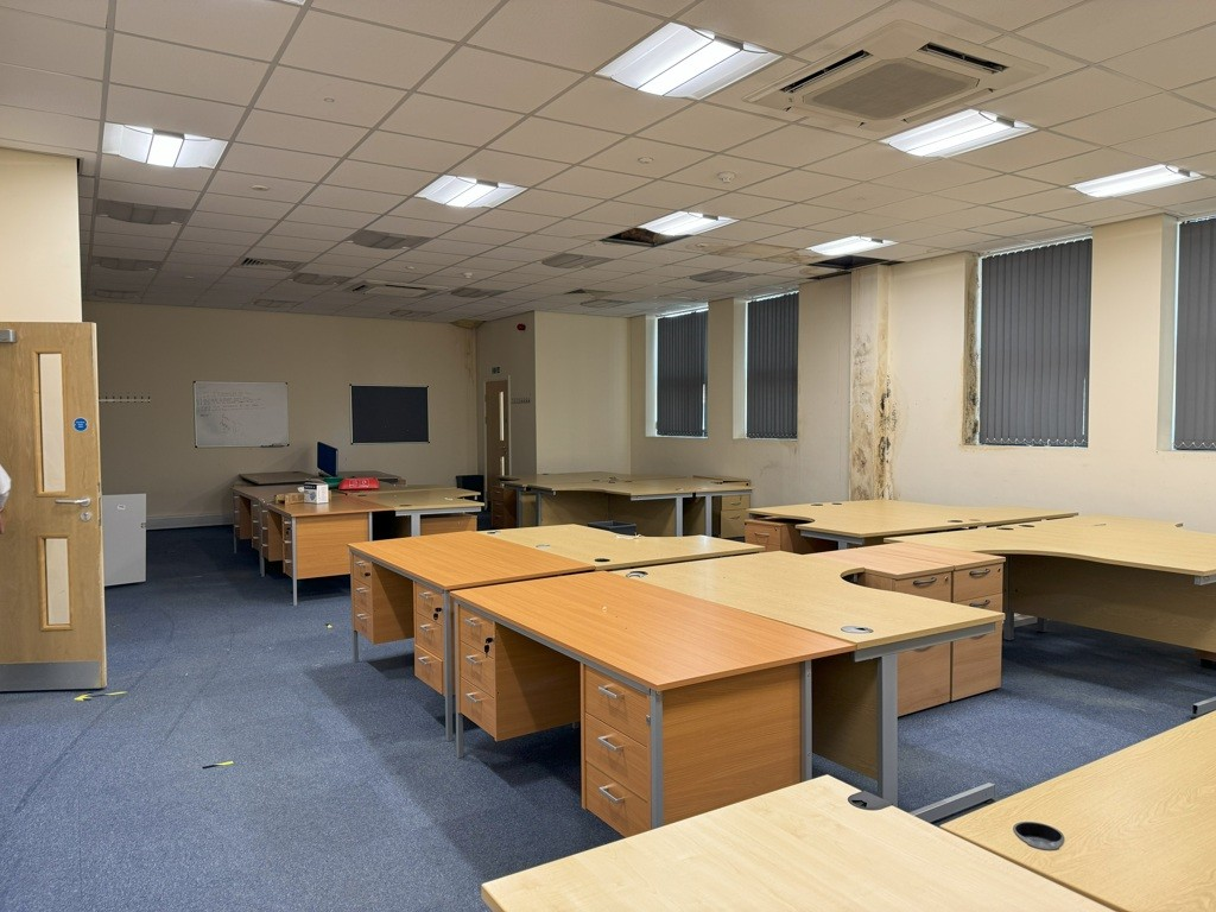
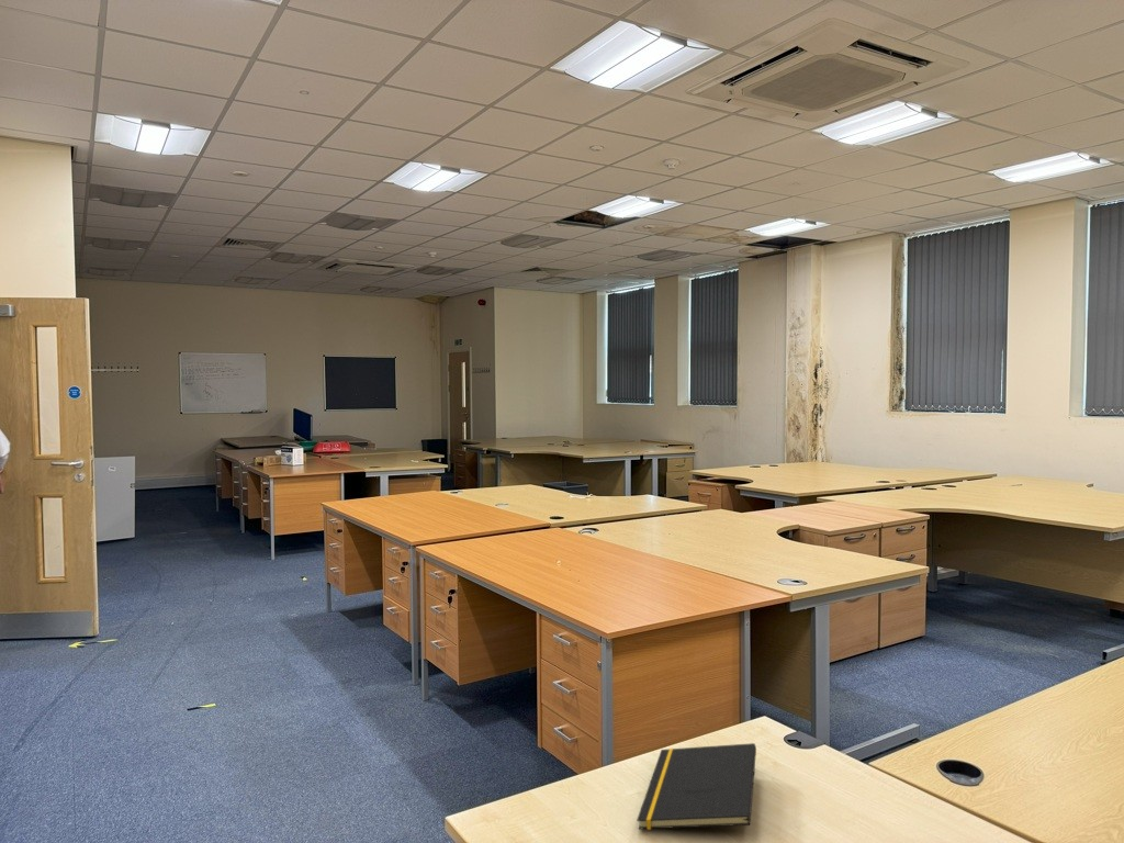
+ notepad [636,742,757,831]
